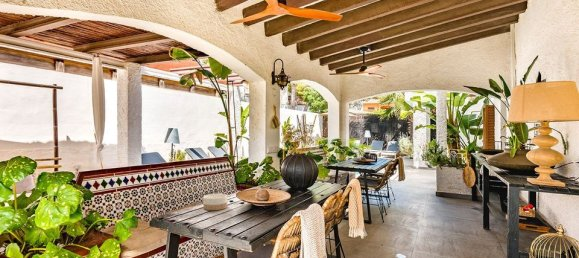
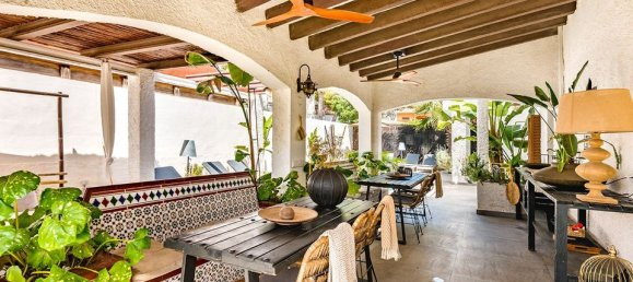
- bowl [202,193,228,211]
